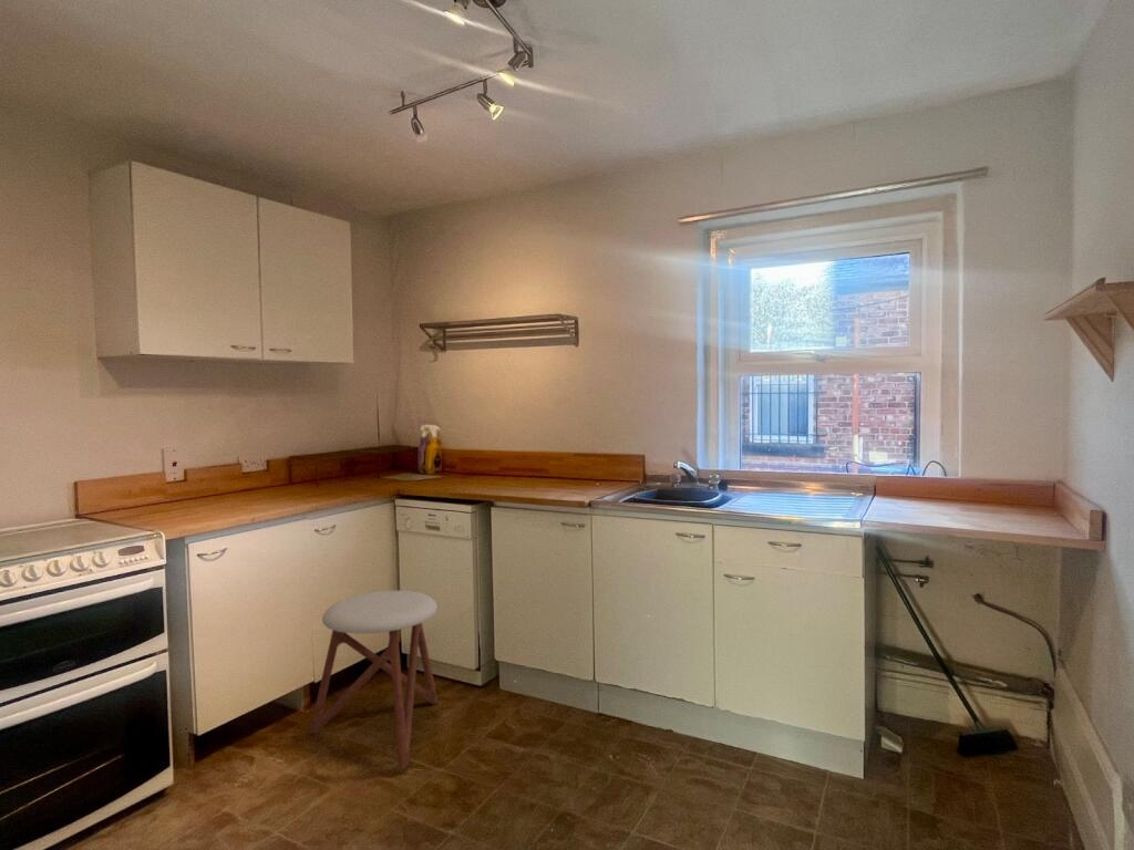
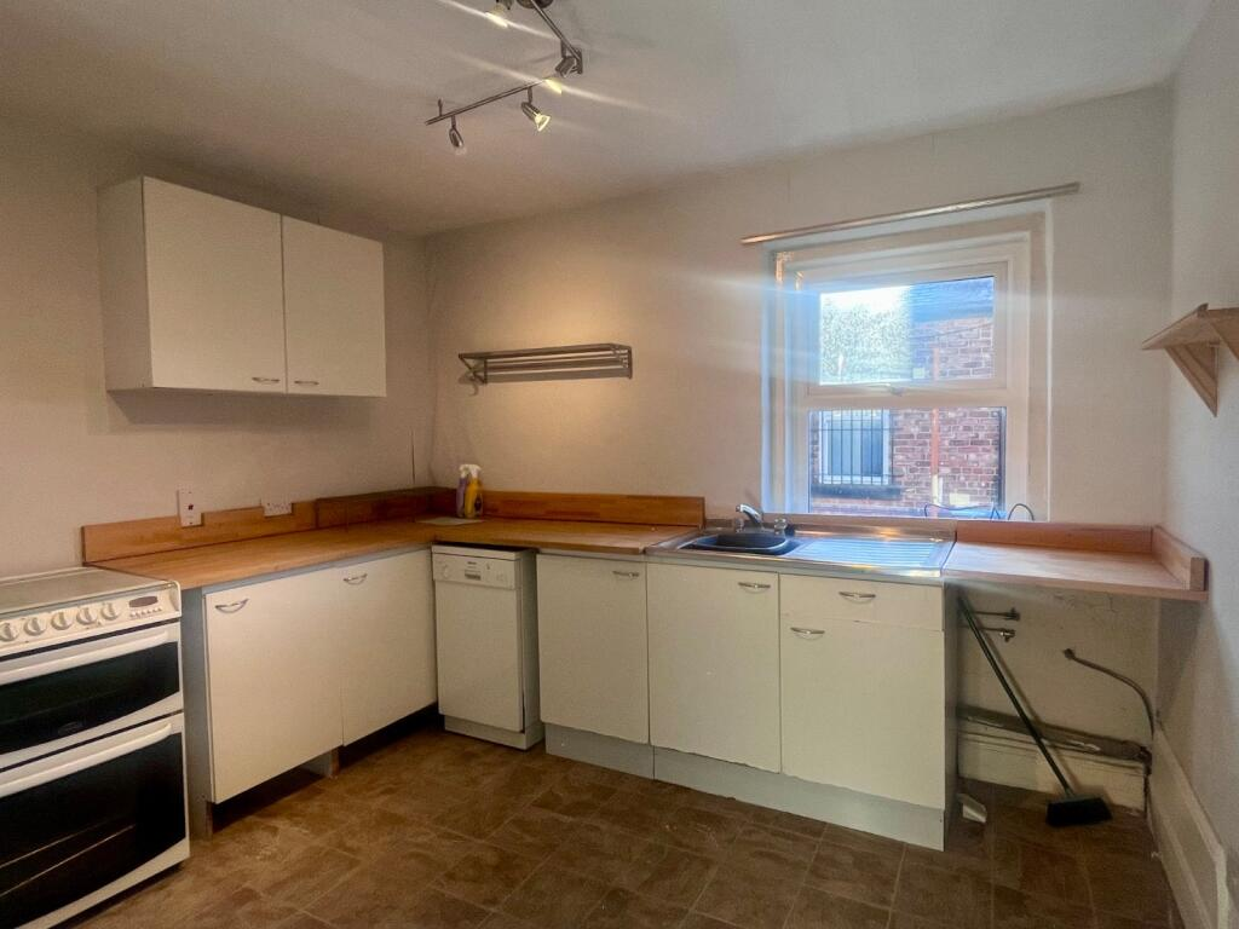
- stool [309,590,439,770]
